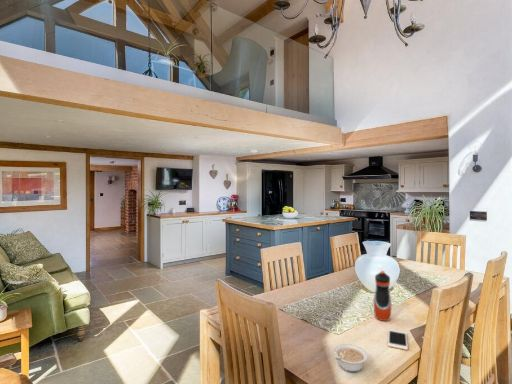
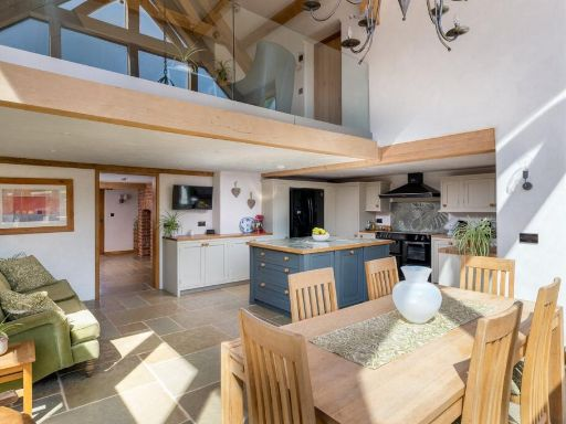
- cell phone [387,329,409,351]
- legume [333,343,368,373]
- water bottle [373,270,392,322]
